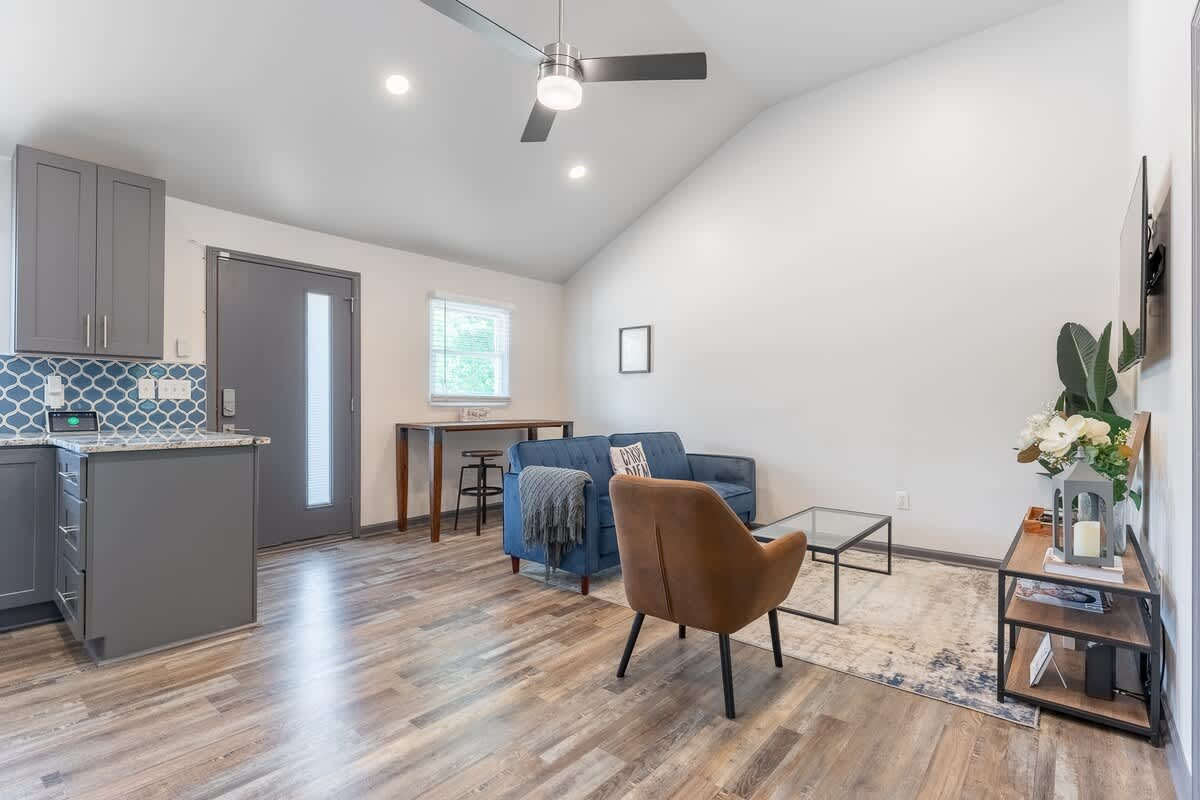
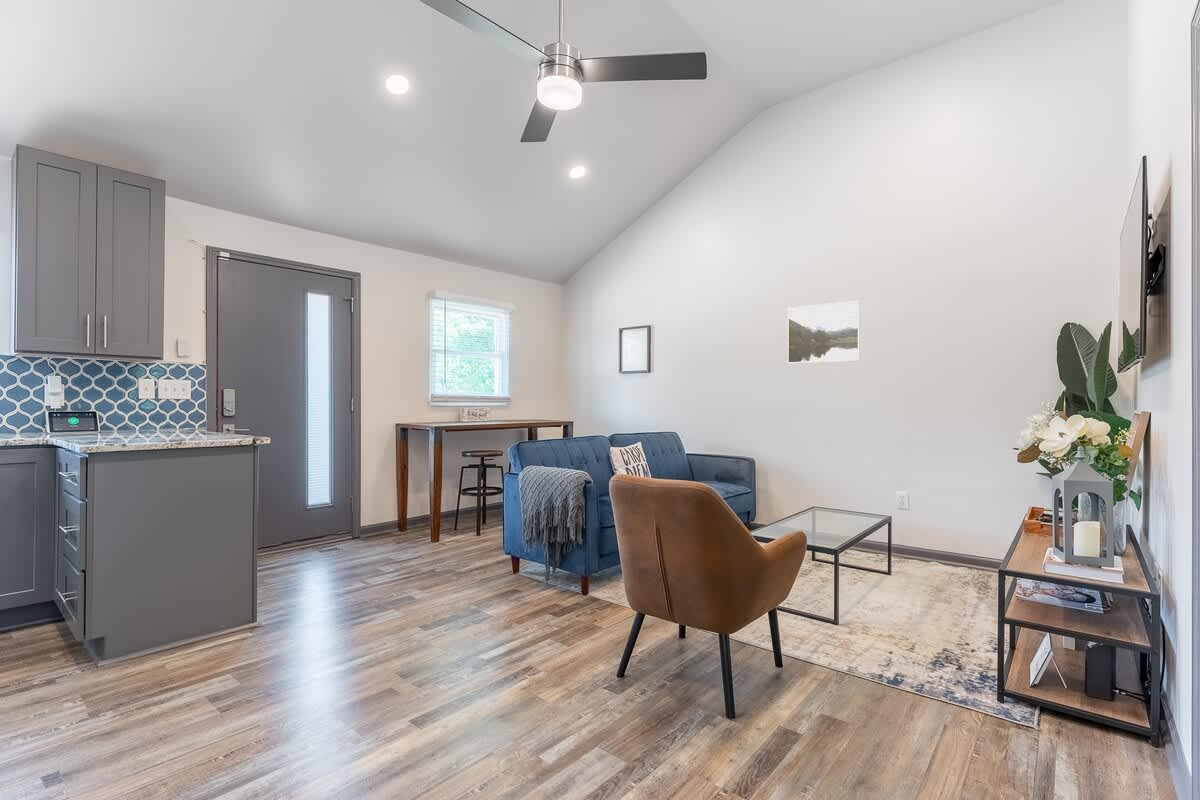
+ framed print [787,300,861,364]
